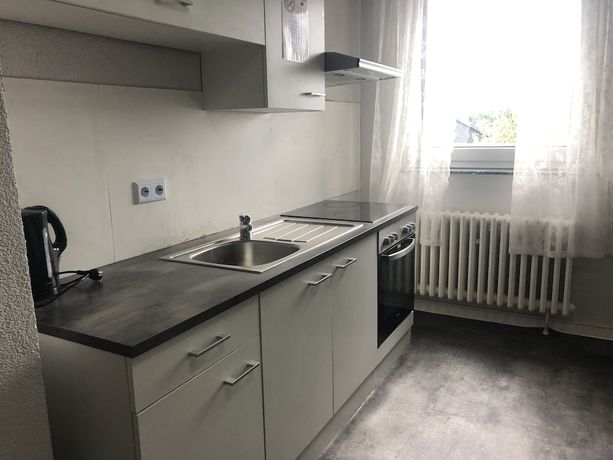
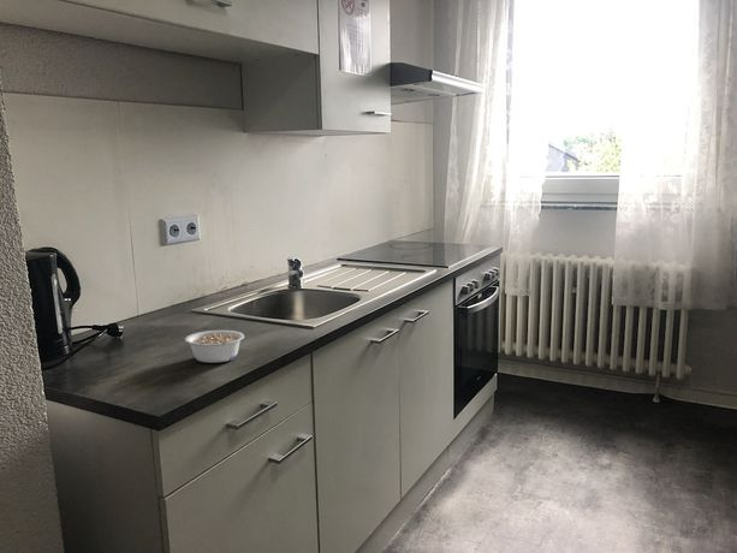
+ legume [184,329,245,364]
